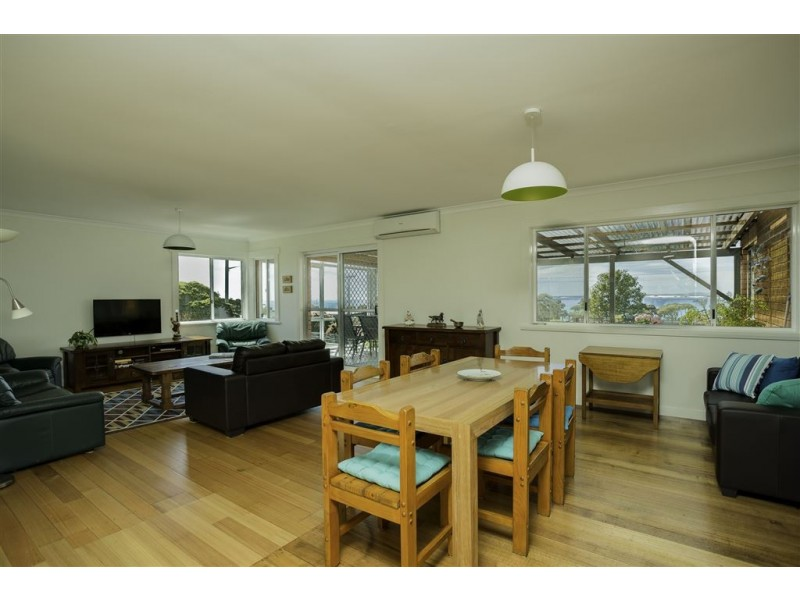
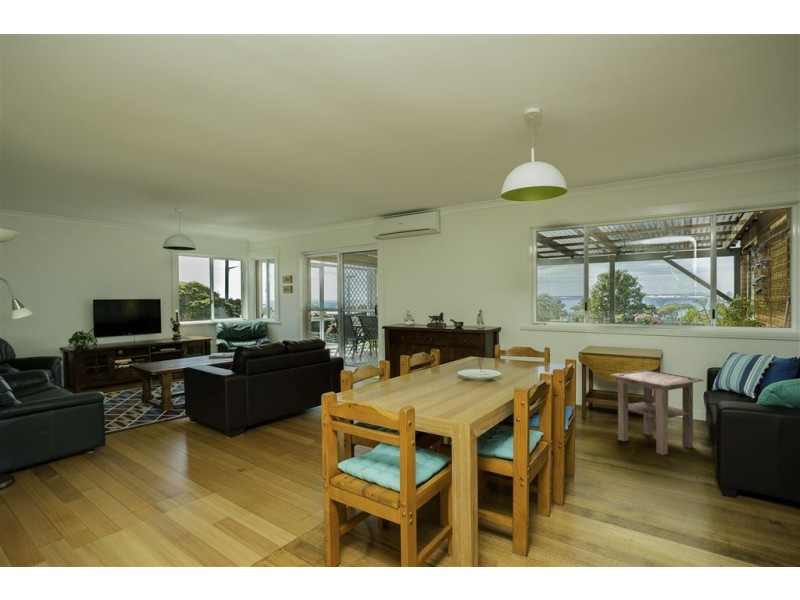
+ side table [607,369,704,456]
